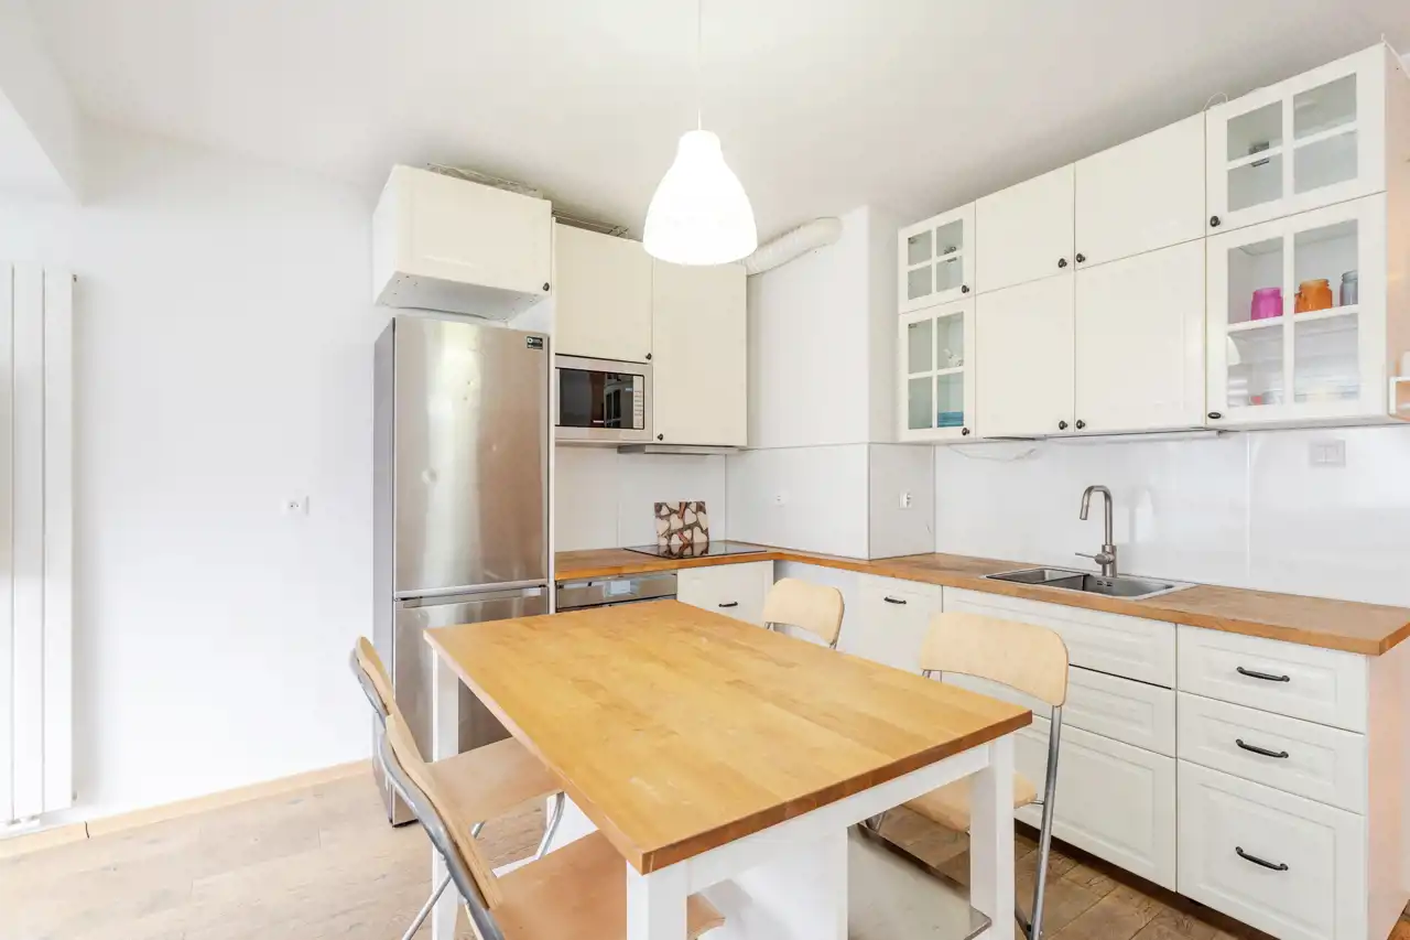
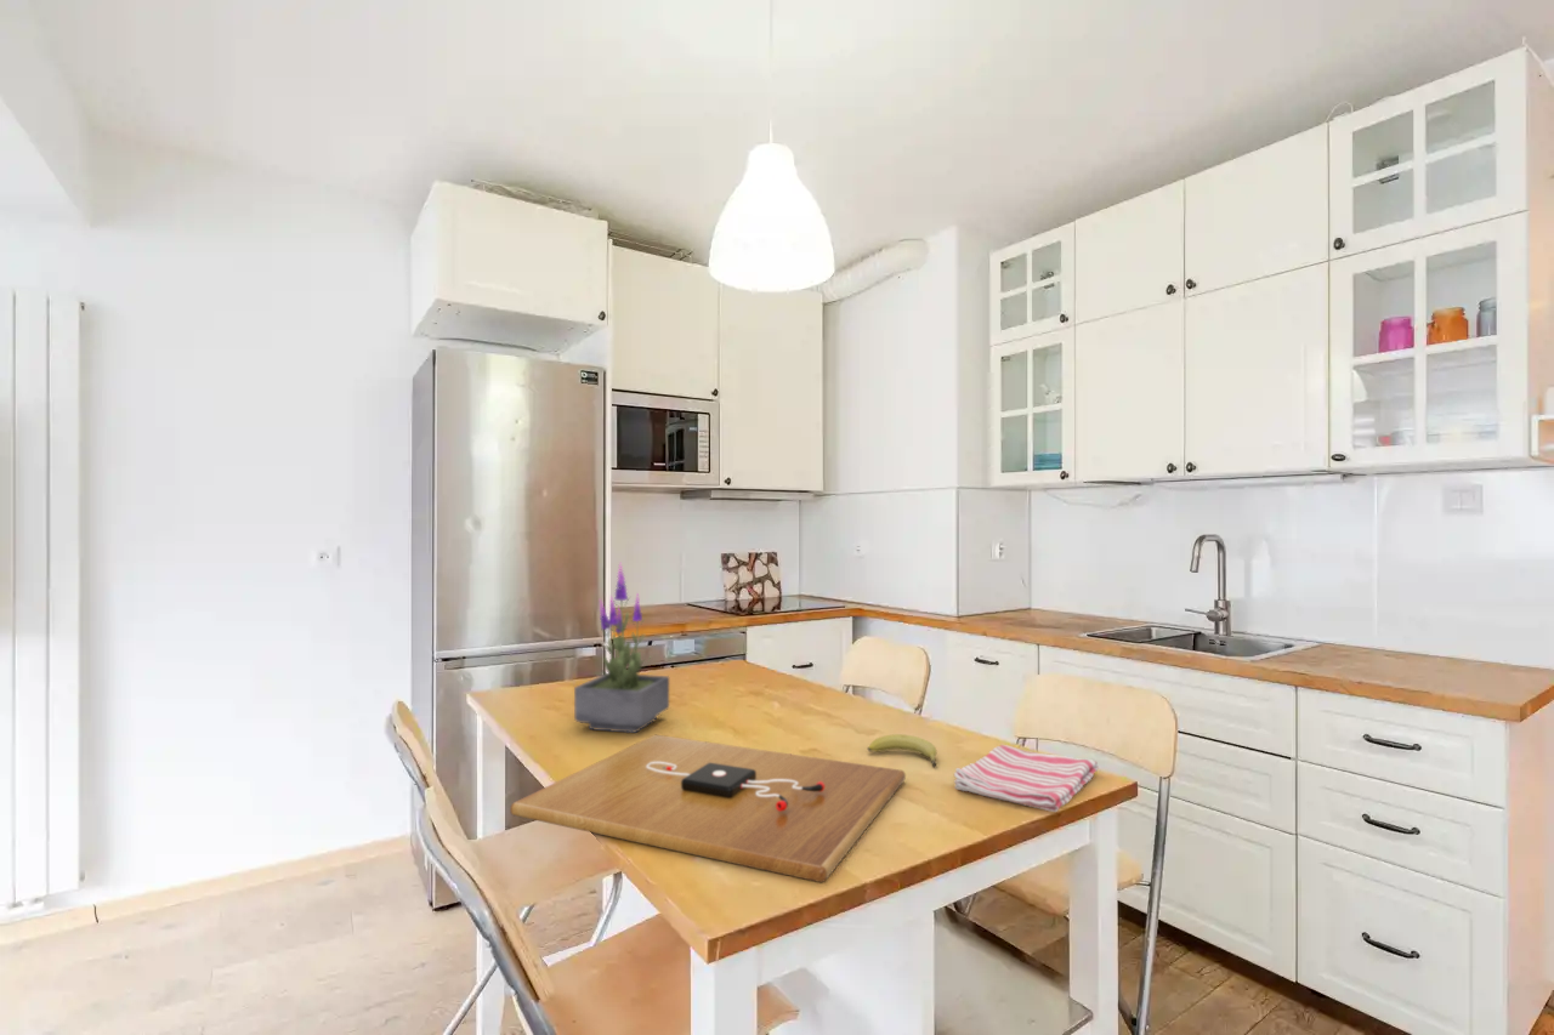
+ potted plant [573,561,670,734]
+ cutting board [509,734,907,883]
+ dish towel [953,744,1099,813]
+ fruit [867,733,938,768]
